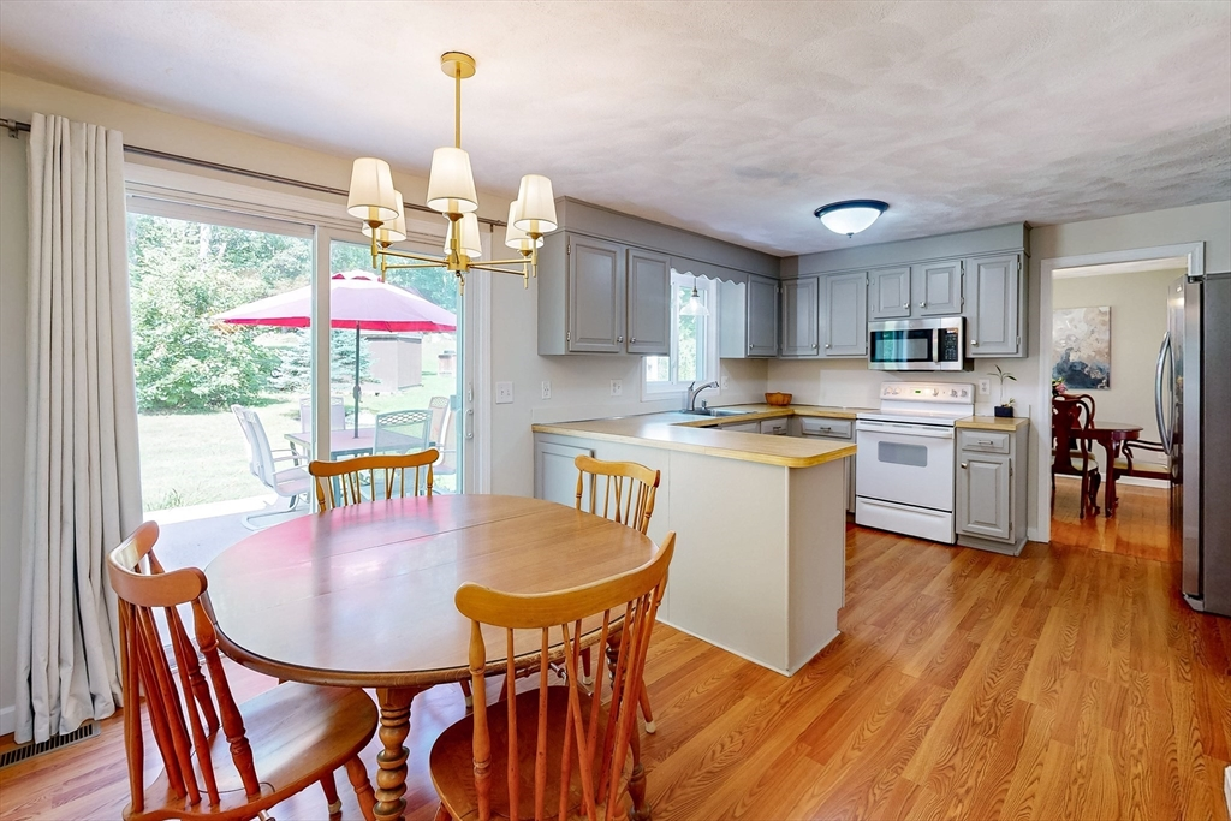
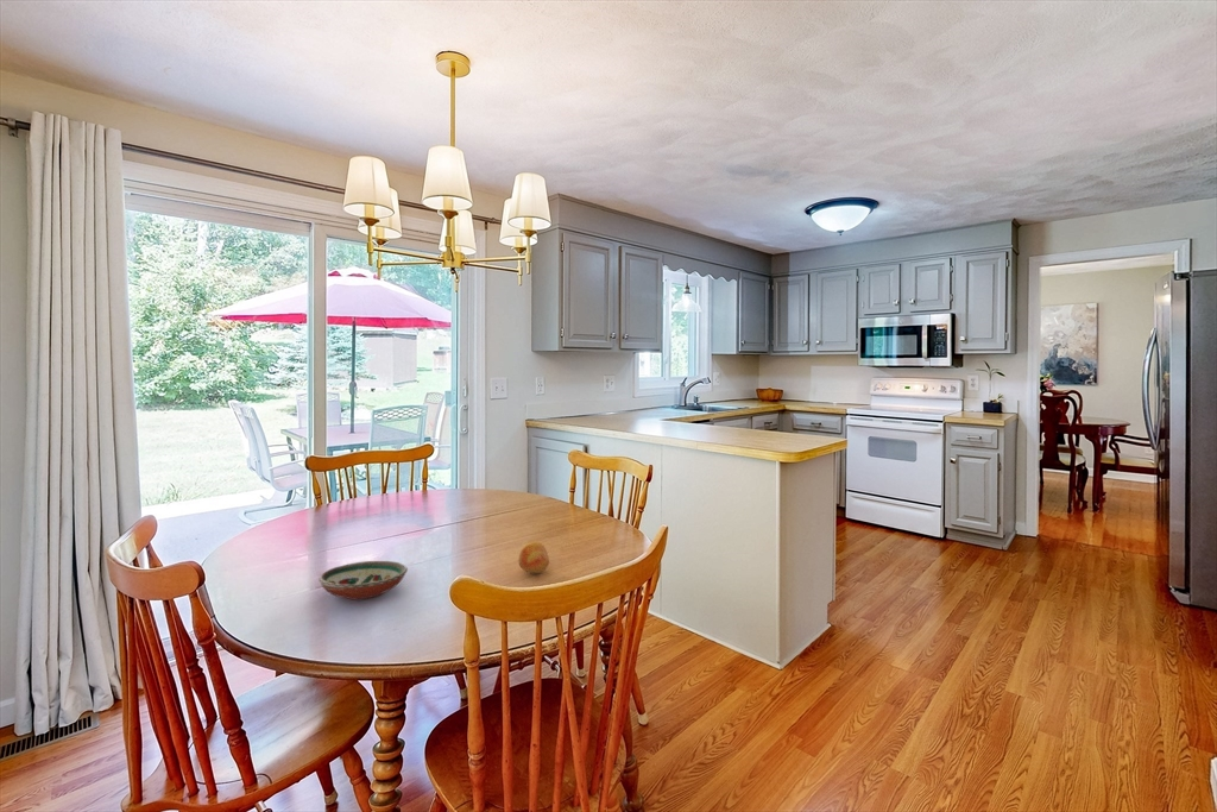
+ fruit [517,541,550,574]
+ decorative bowl [317,560,409,600]
